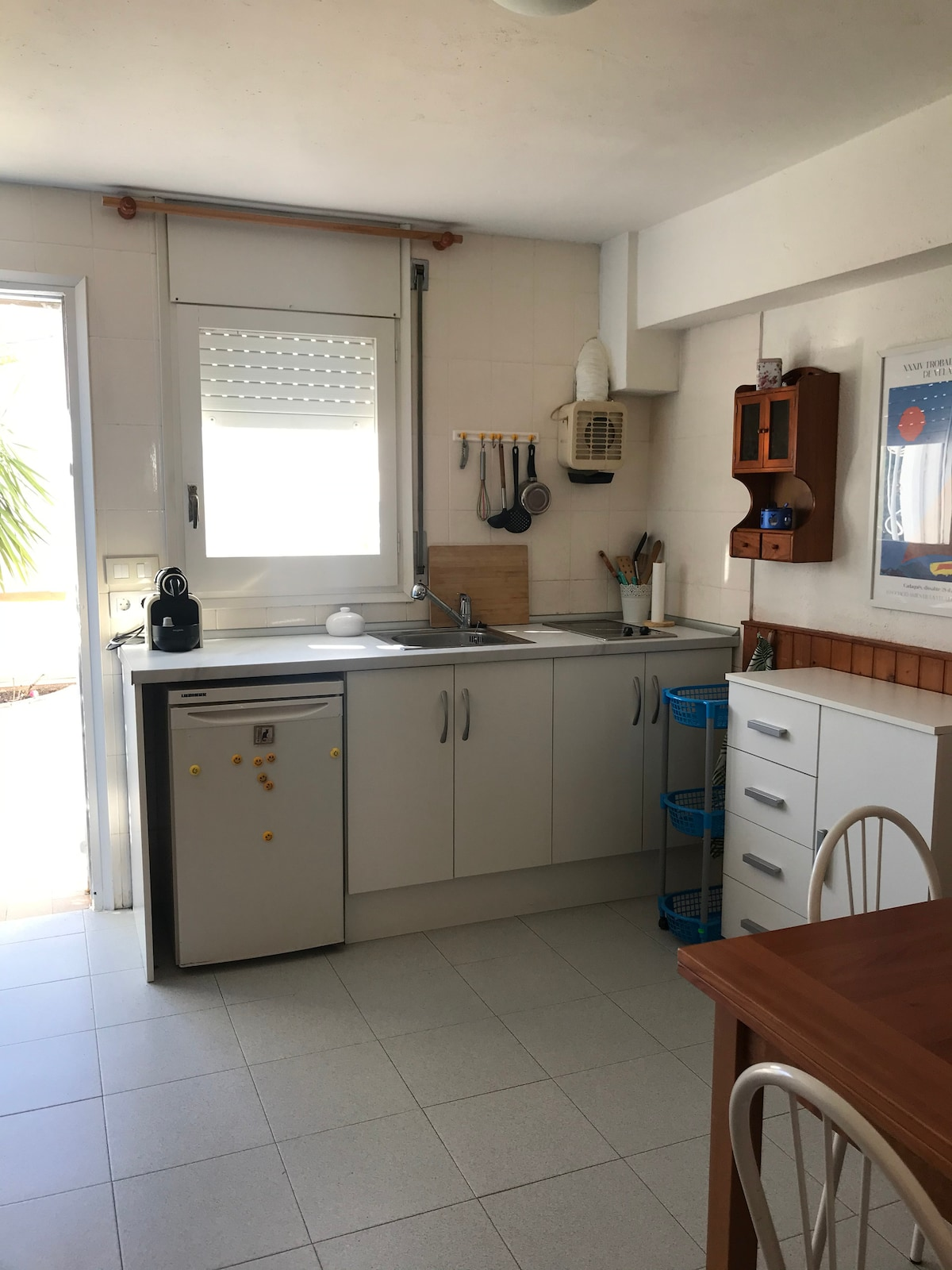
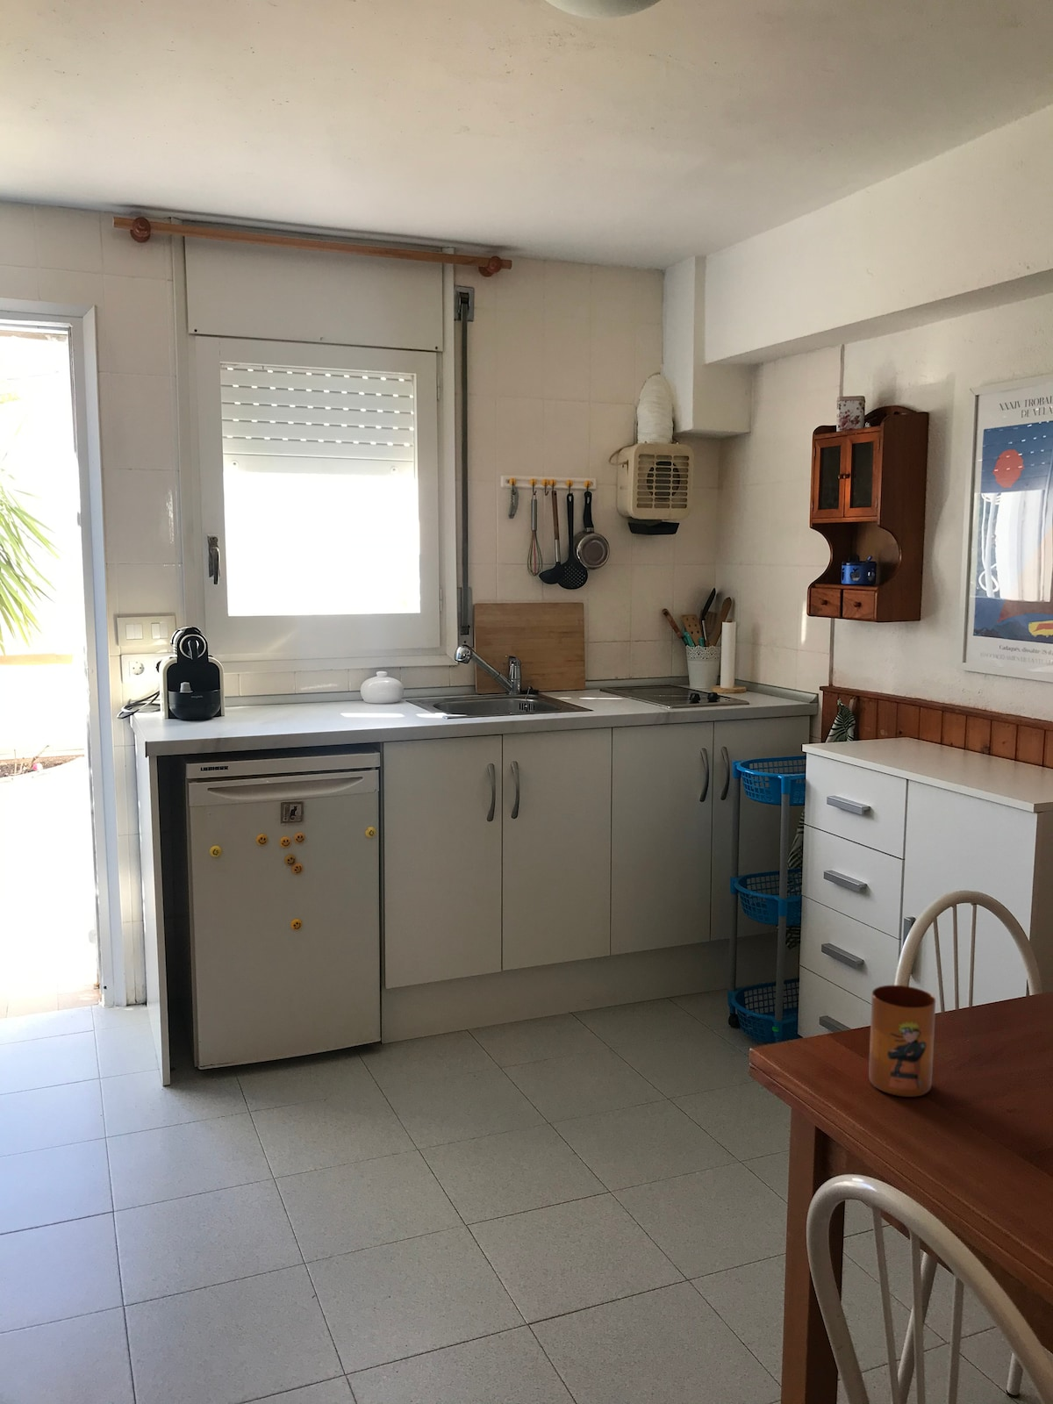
+ mug [868,985,936,1098]
